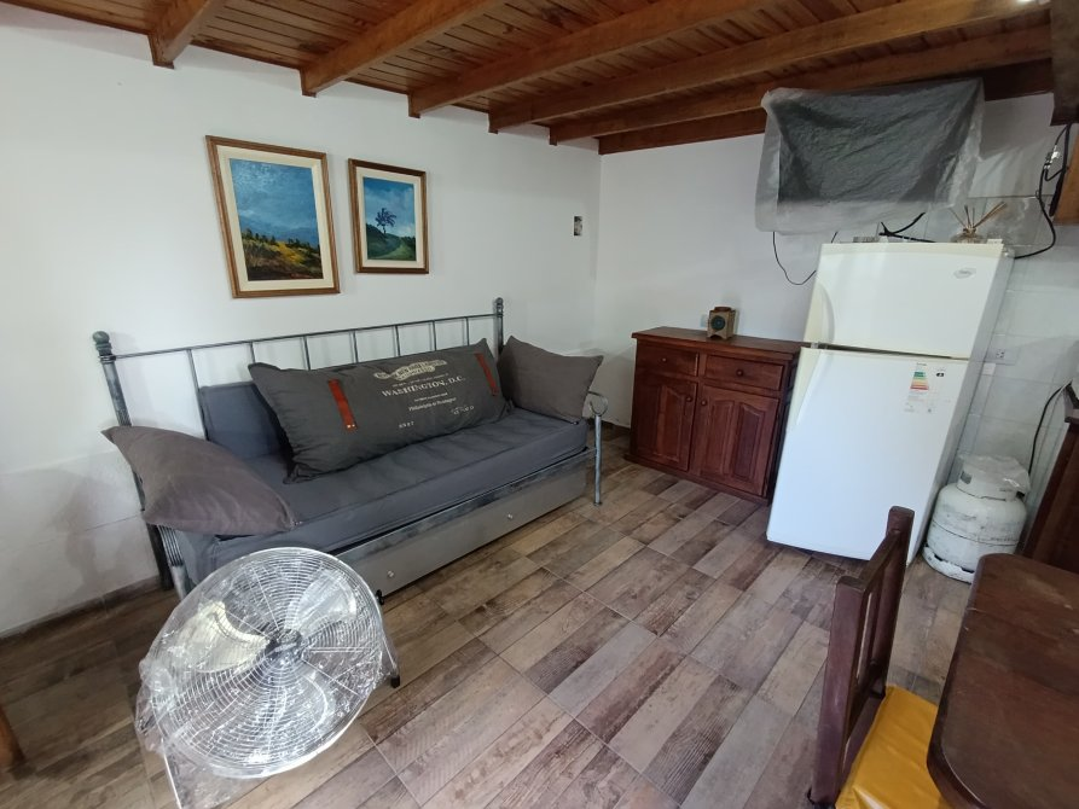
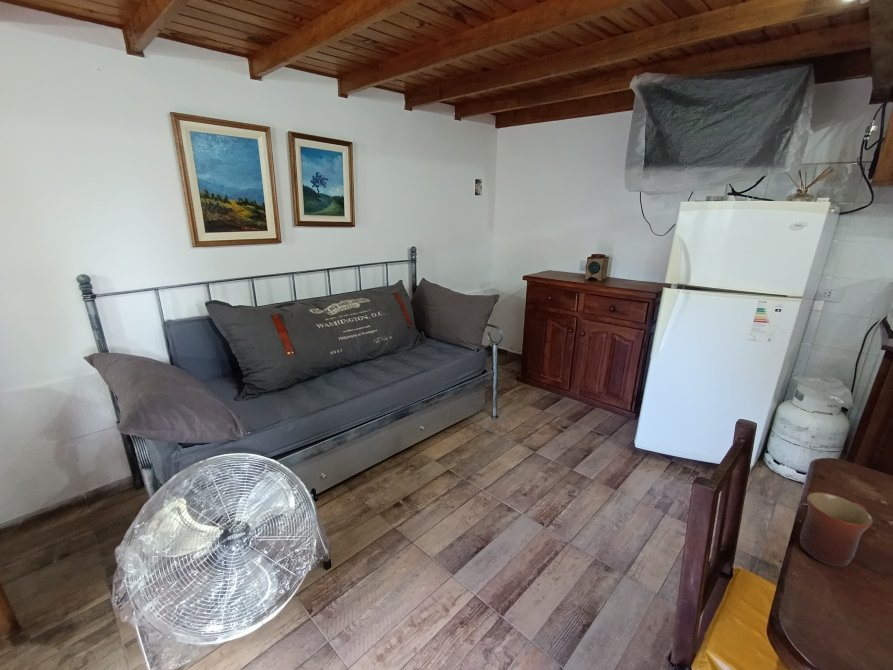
+ mug [799,491,874,567]
